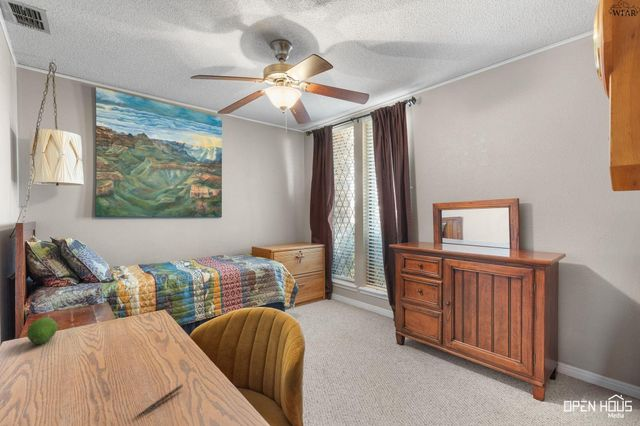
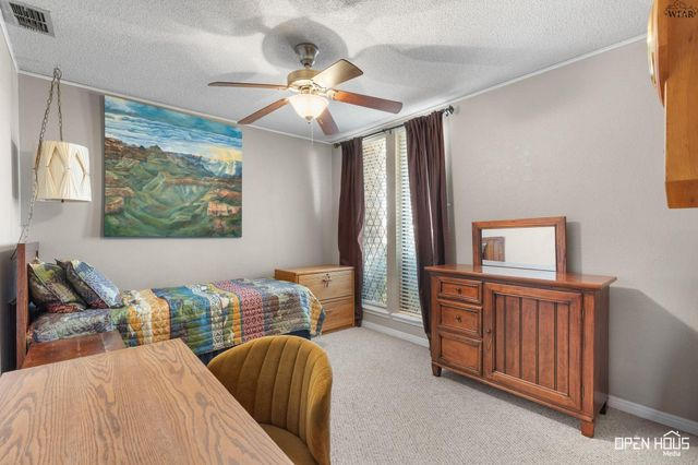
- pen [130,384,184,422]
- fruit [26,316,58,345]
